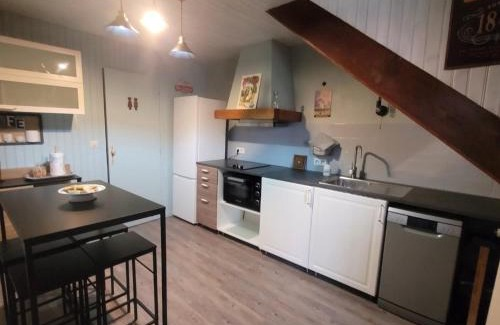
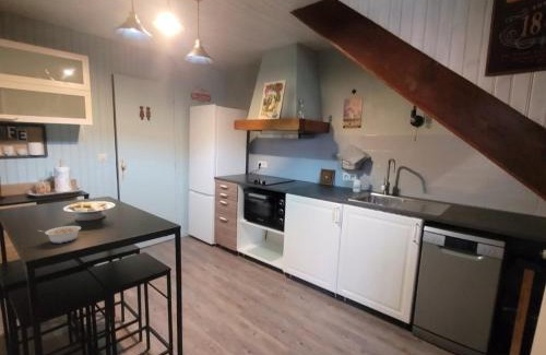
+ legume [37,225,82,245]
